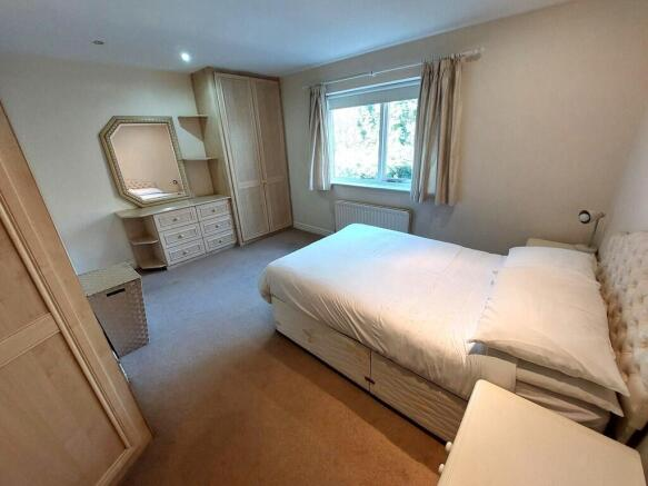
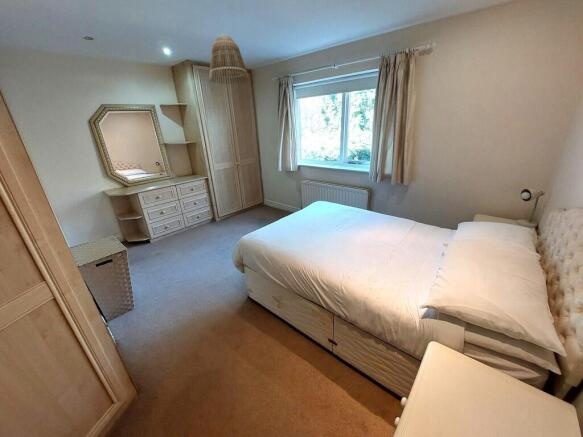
+ lamp shade [208,33,250,85]
